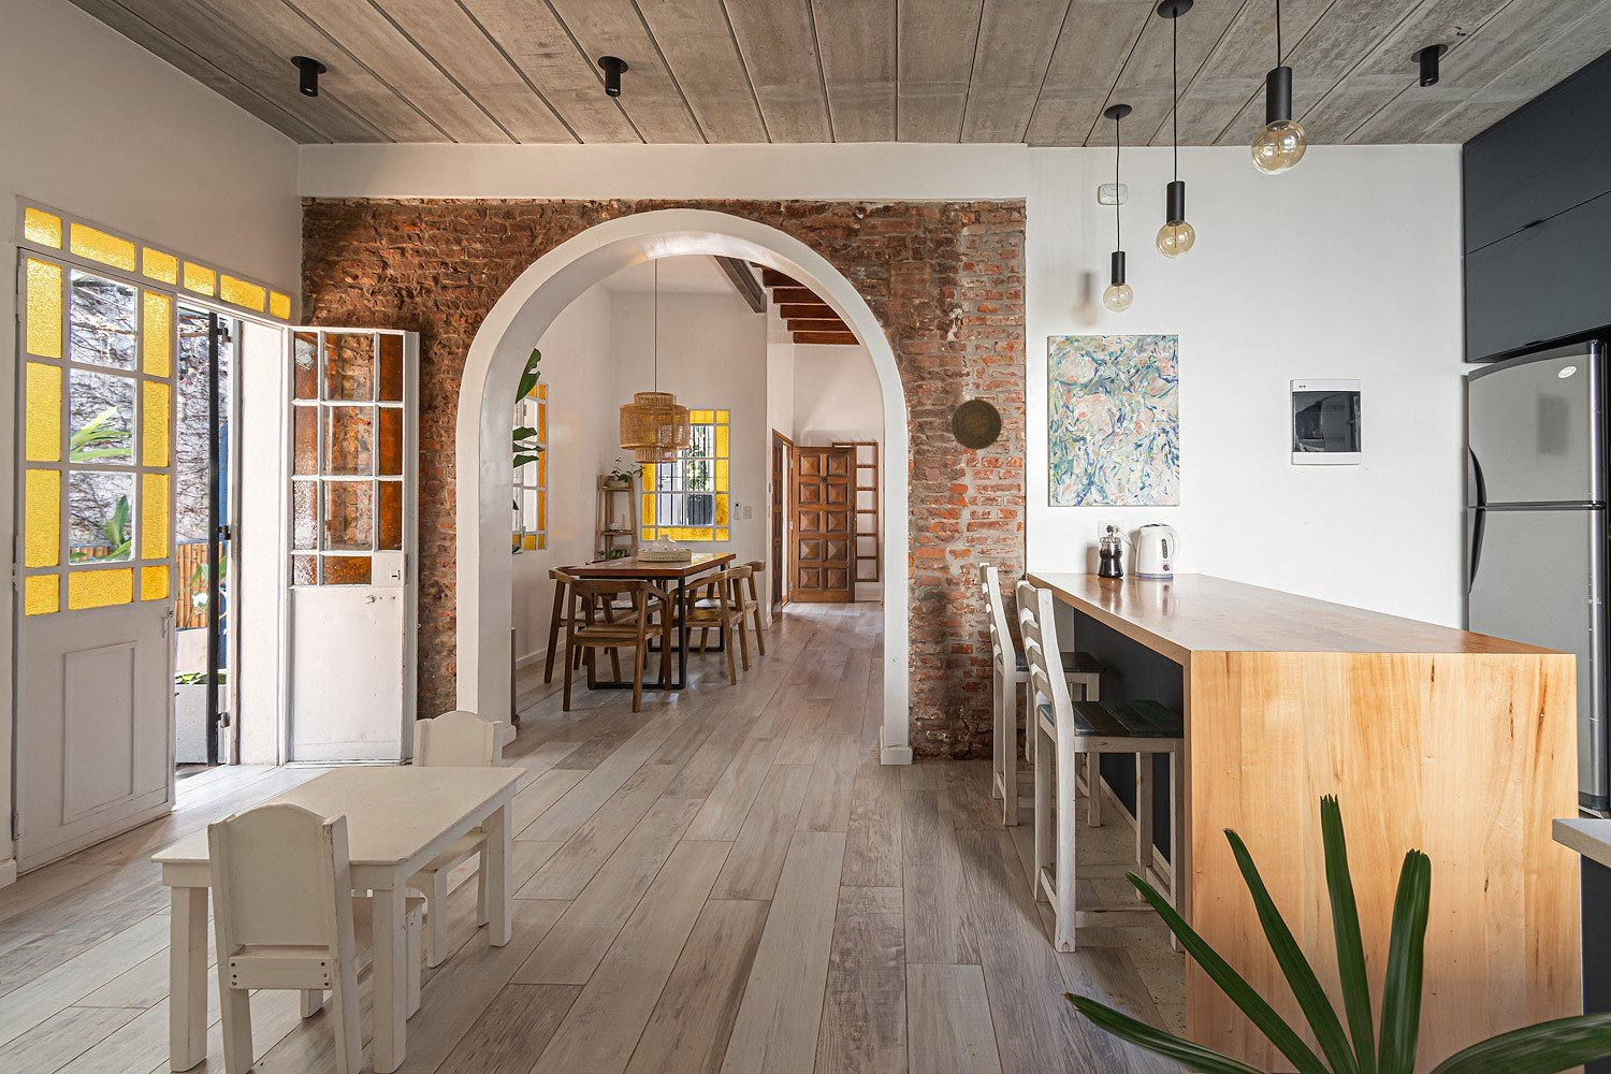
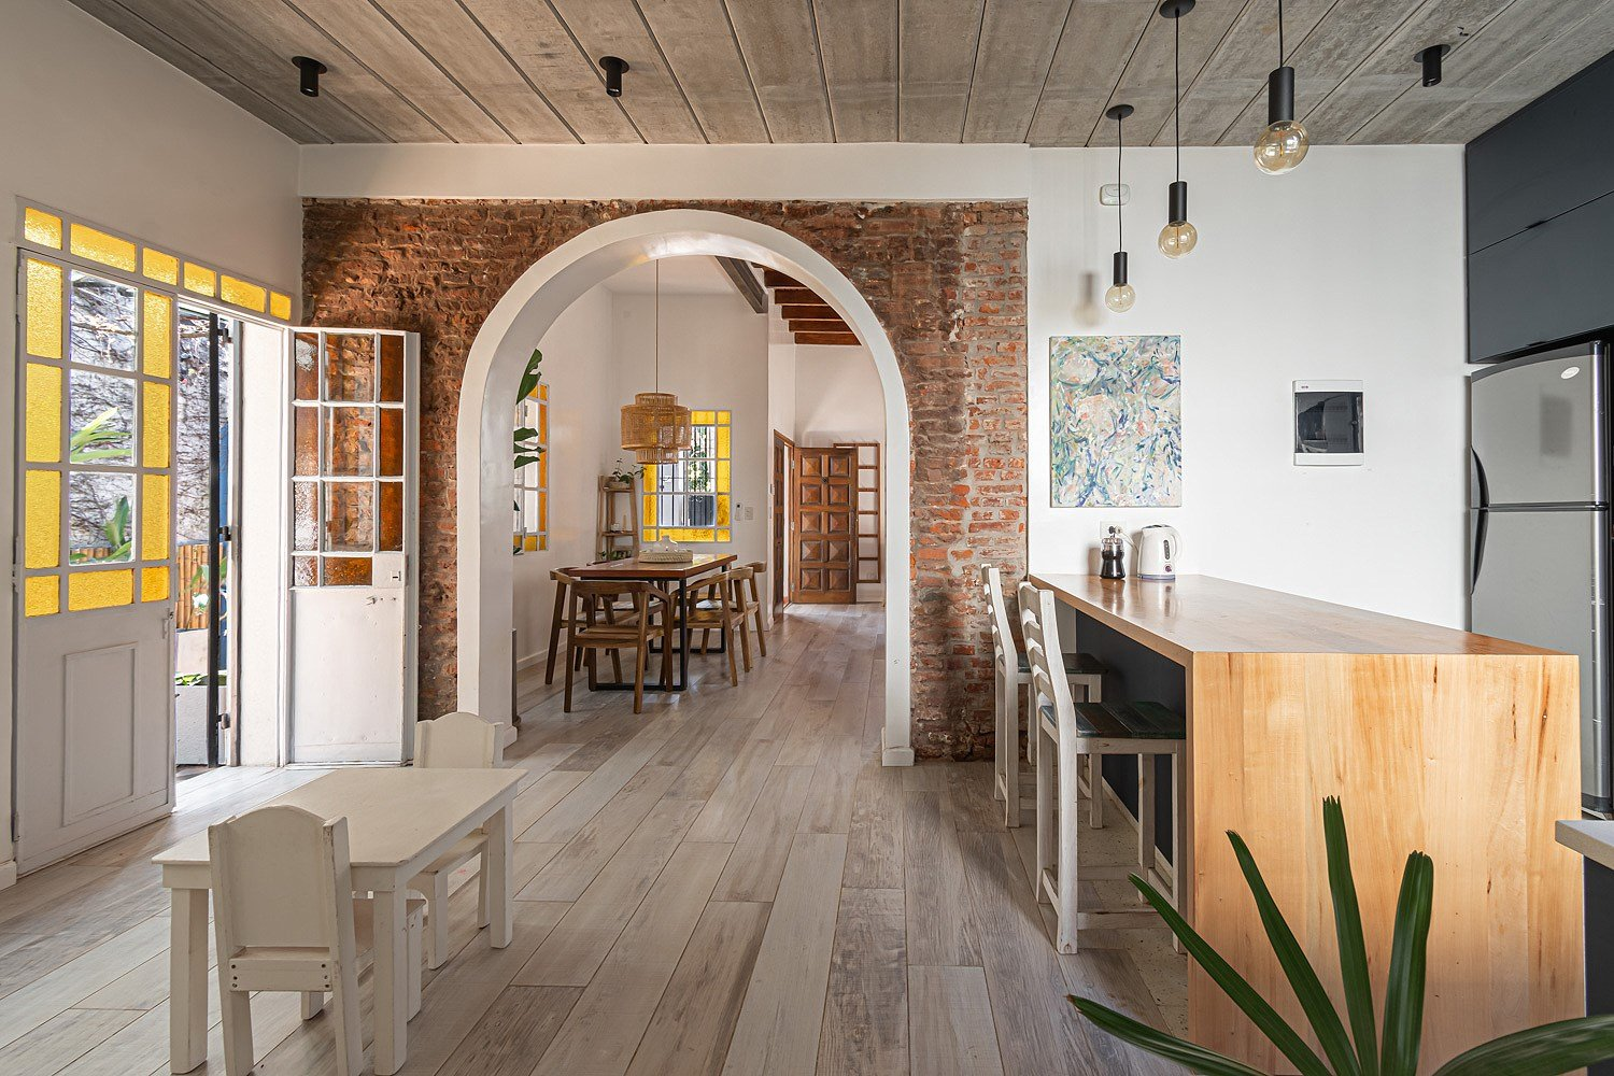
- decorative plate [949,398,1003,451]
